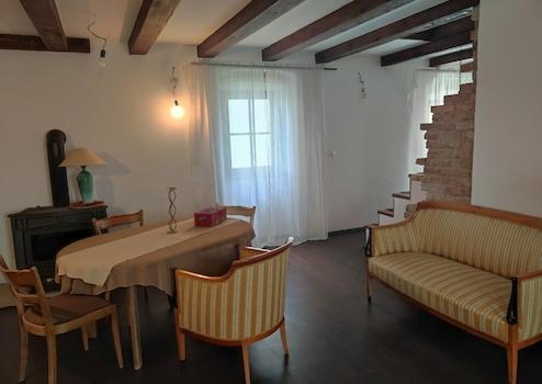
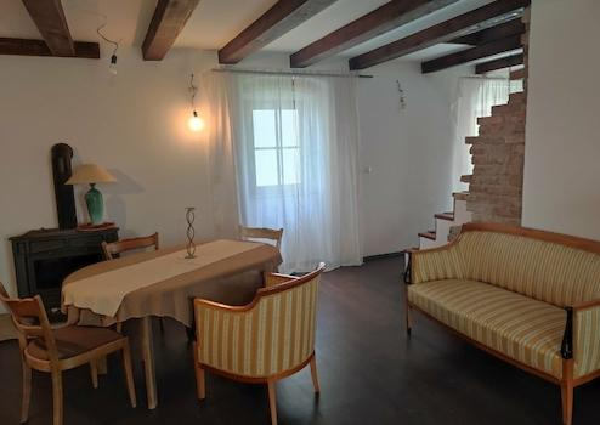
- tissue box [193,206,228,227]
